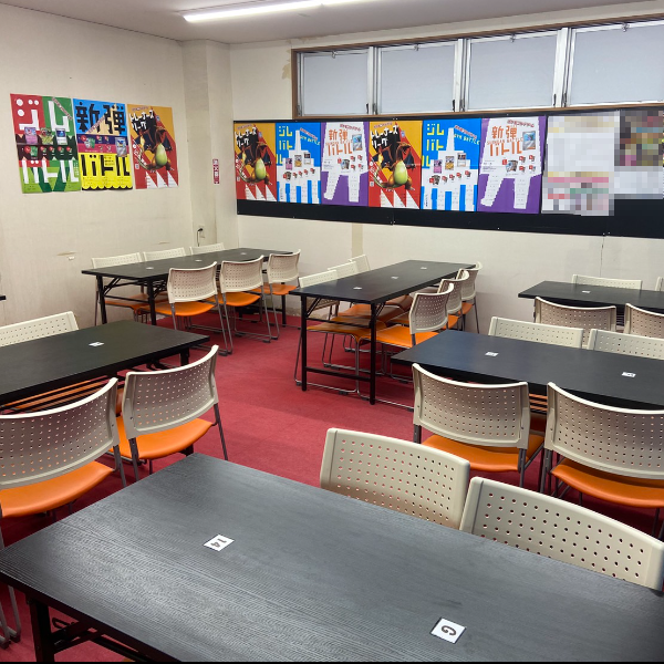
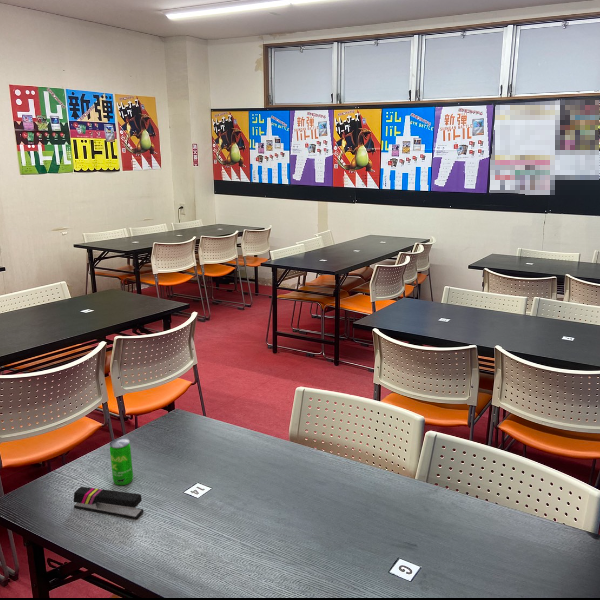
+ stapler [73,486,144,520]
+ beverage can [109,437,134,486]
